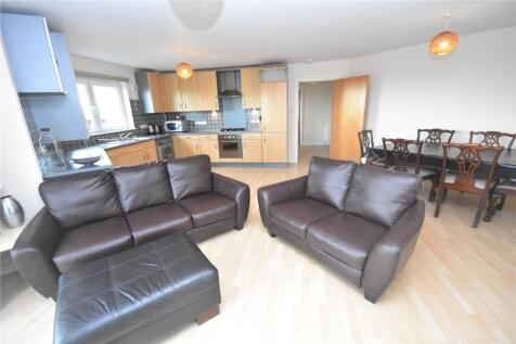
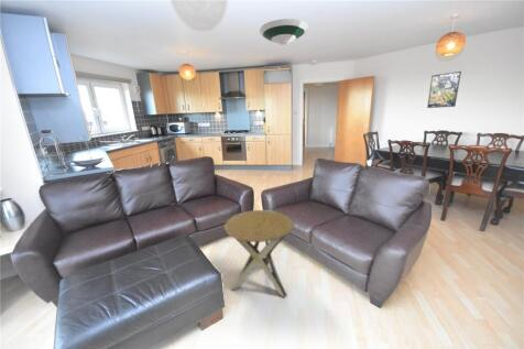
+ side table [223,209,295,298]
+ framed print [426,70,462,109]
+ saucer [258,18,309,46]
